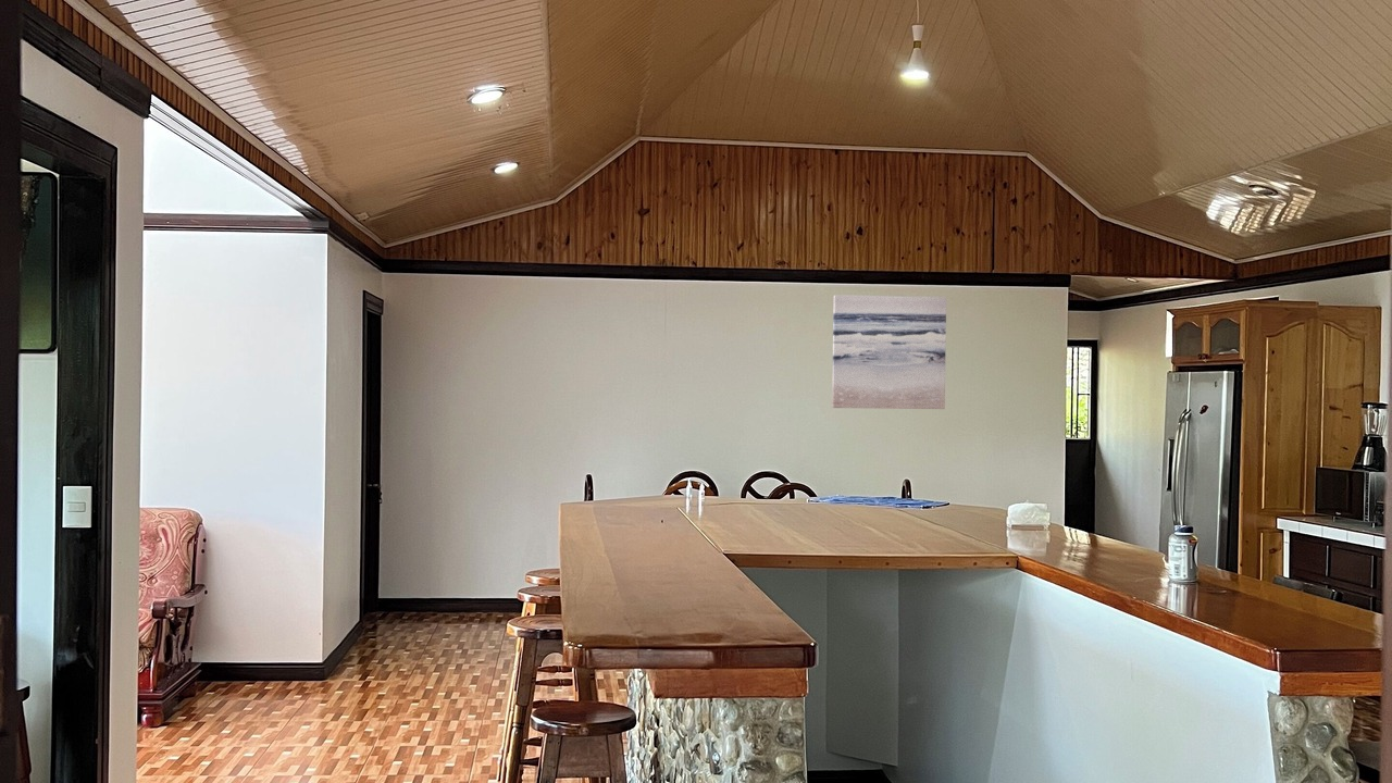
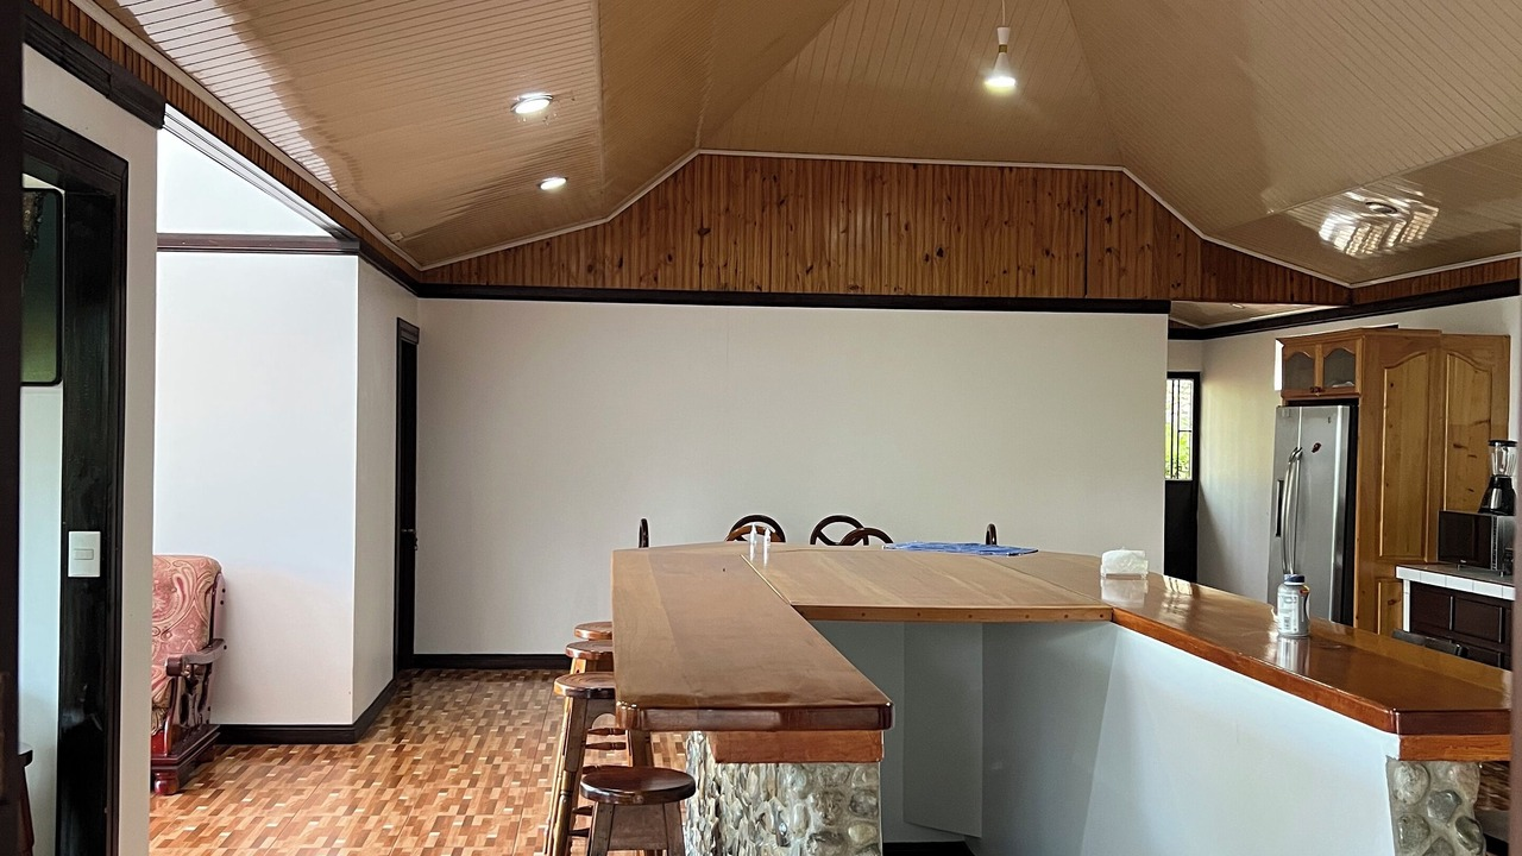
- wall art [831,294,947,410]
